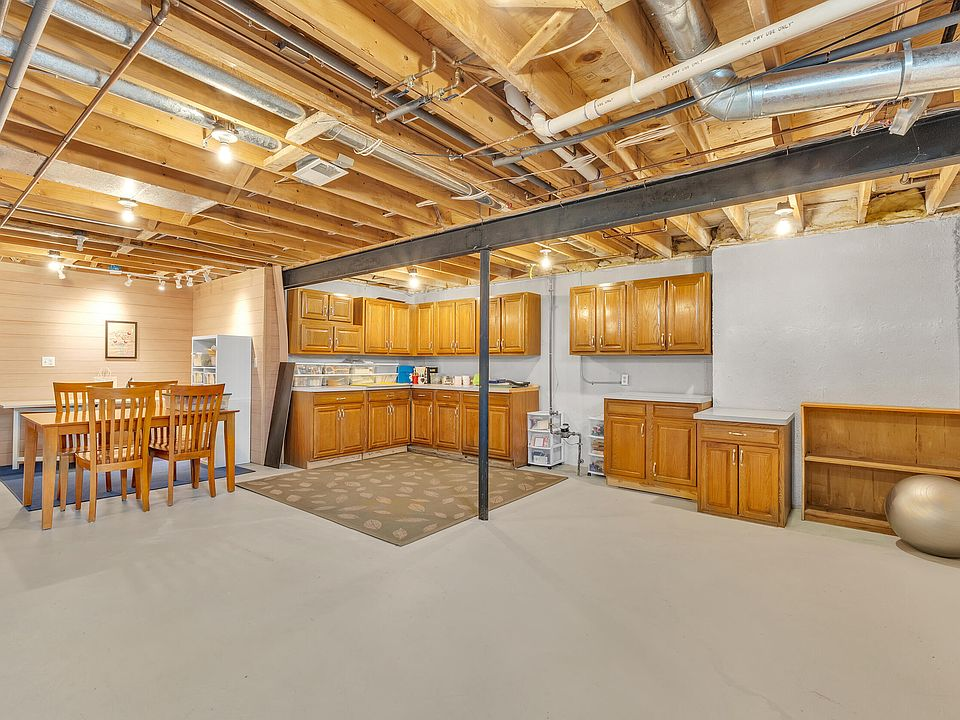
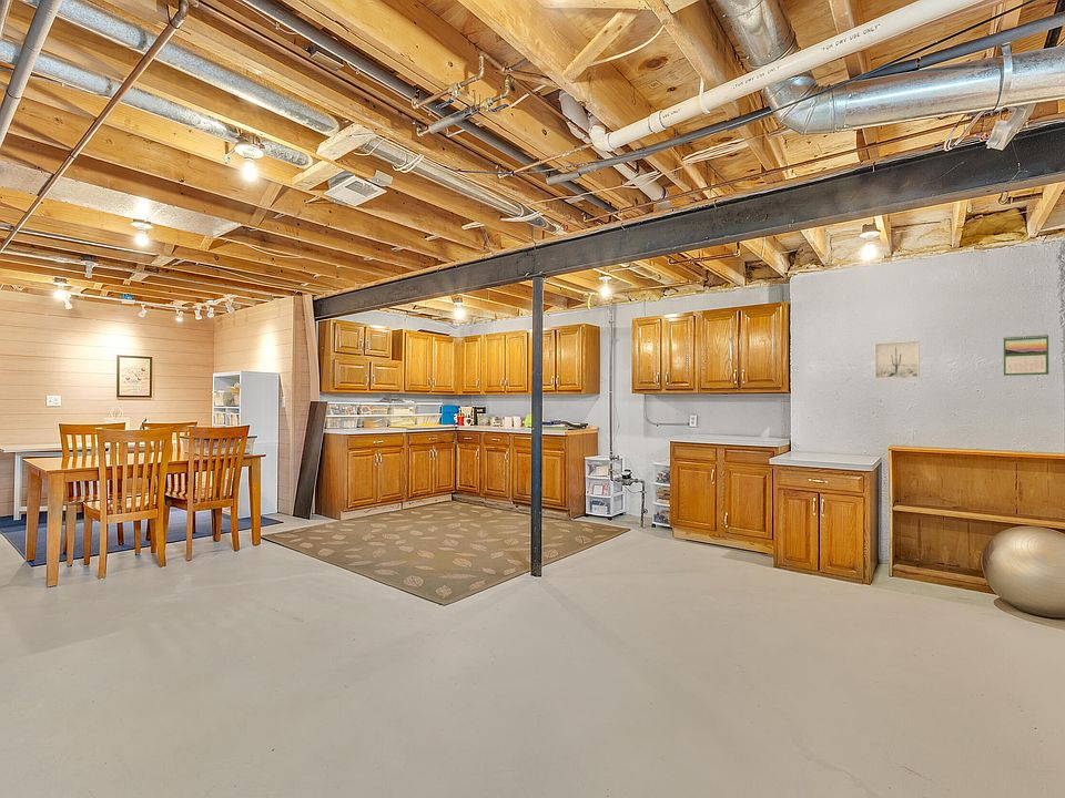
+ wall art [874,340,921,380]
+ calendar [1003,334,1049,377]
